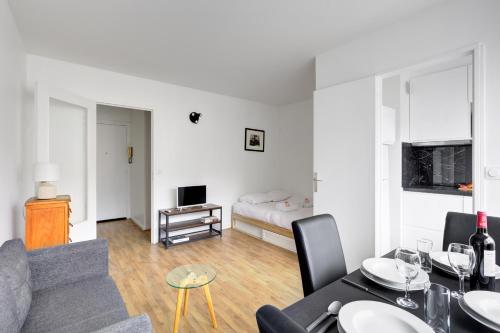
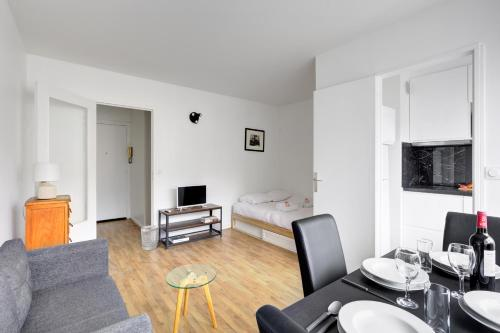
+ wastebasket [140,224,160,251]
